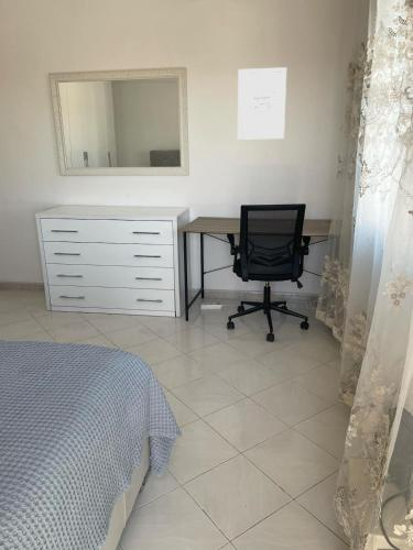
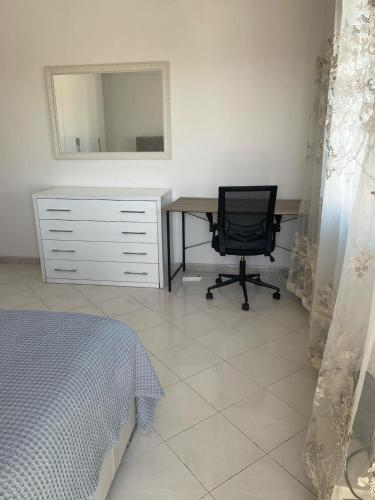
- wall art [237,66,287,141]
